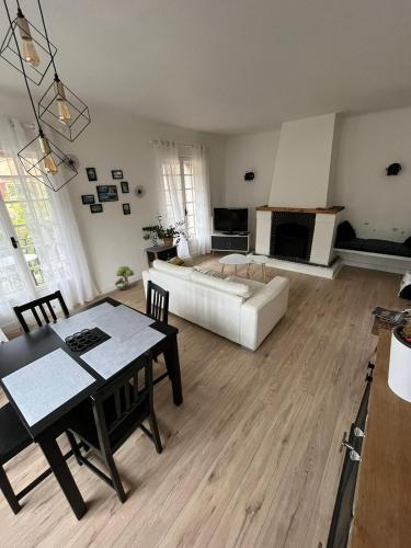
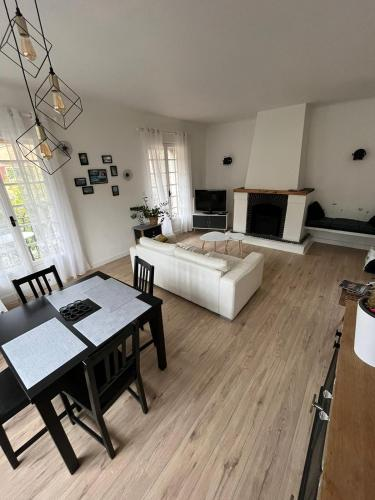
- decorative tree [114,265,135,290]
